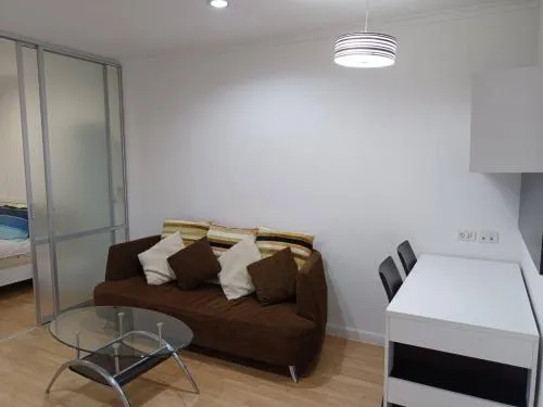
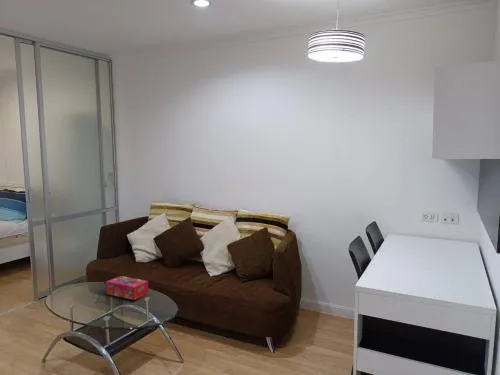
+ tissue box [105,275,149,301]
